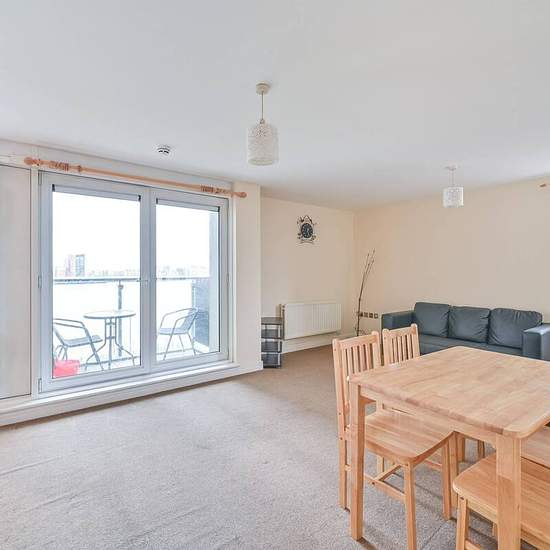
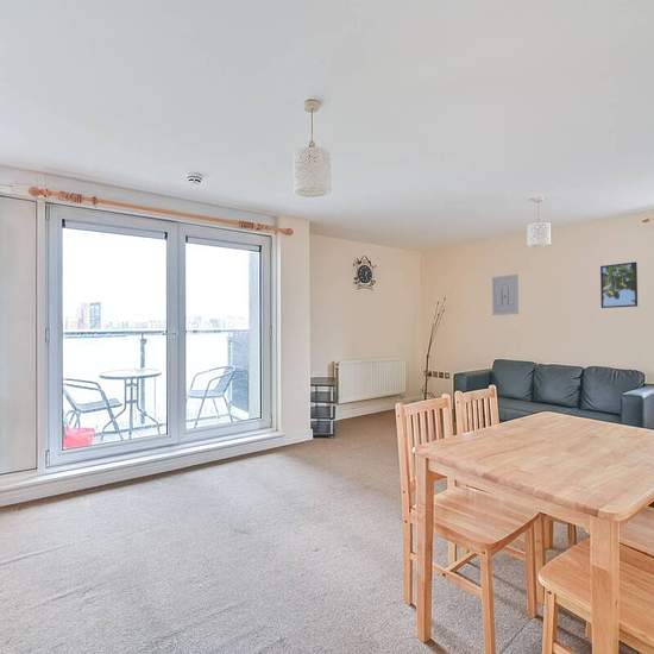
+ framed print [599,260,639,309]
+ wall art [491,273,520,316]
